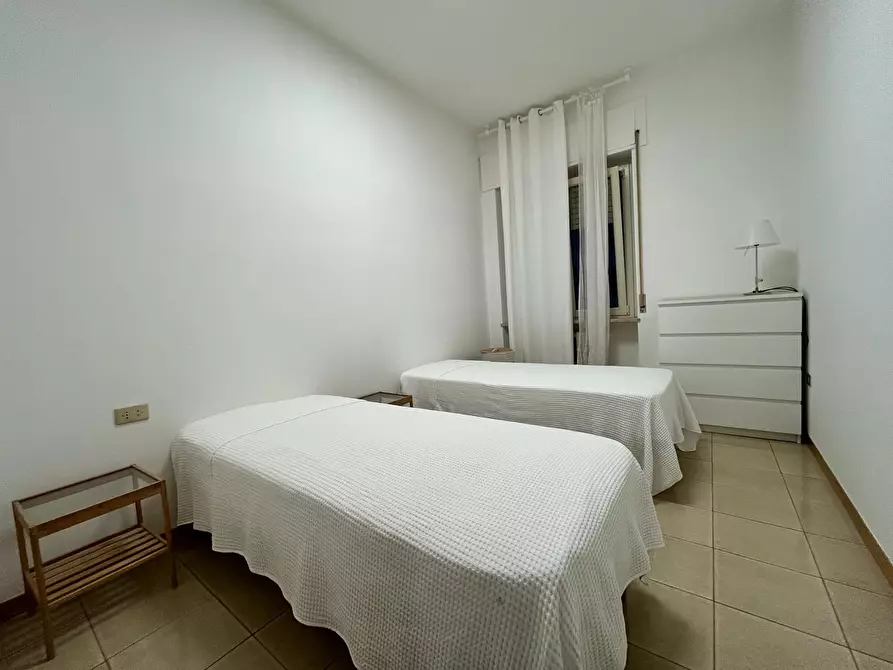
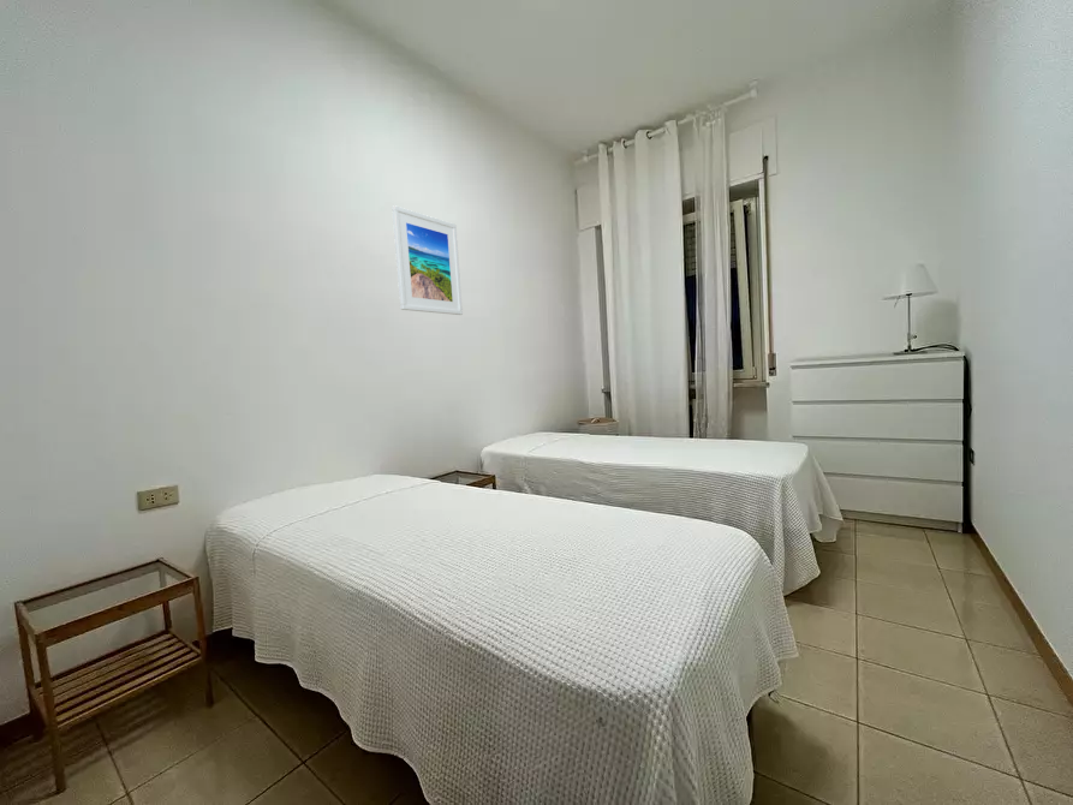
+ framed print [391,204,464,316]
